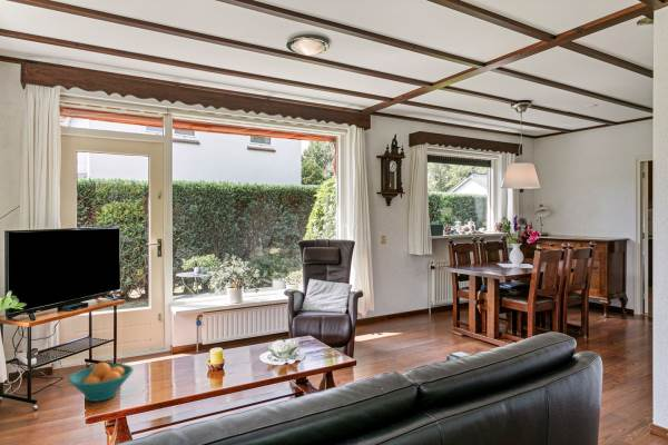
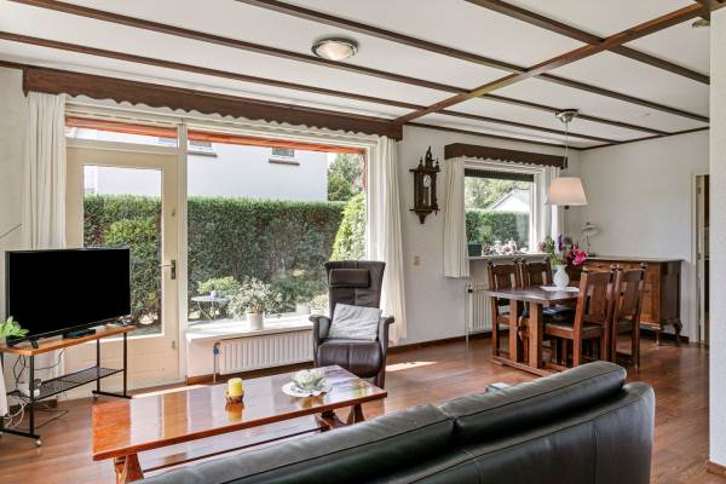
- fruit bowl [67,362,135,403]
